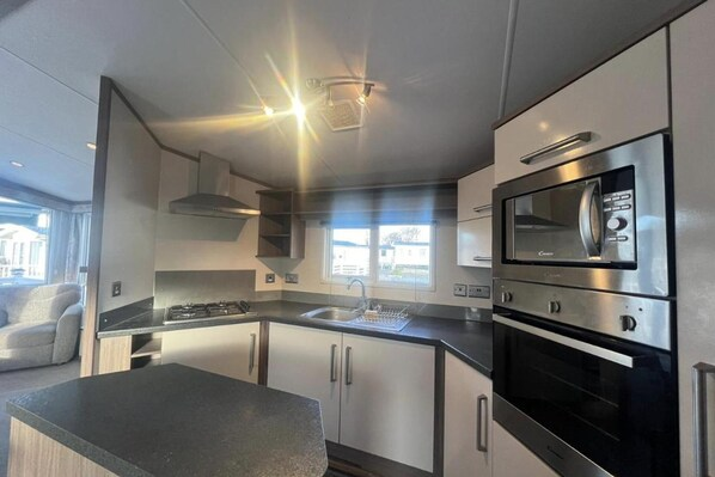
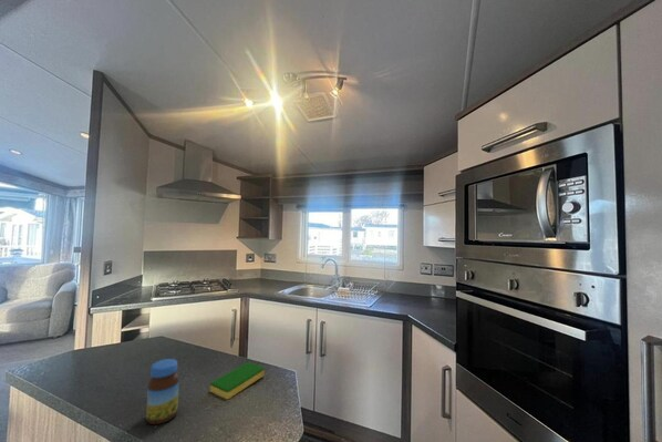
+ jar [145,358,180,425]
+ dish sponge [209,361,266,400]
